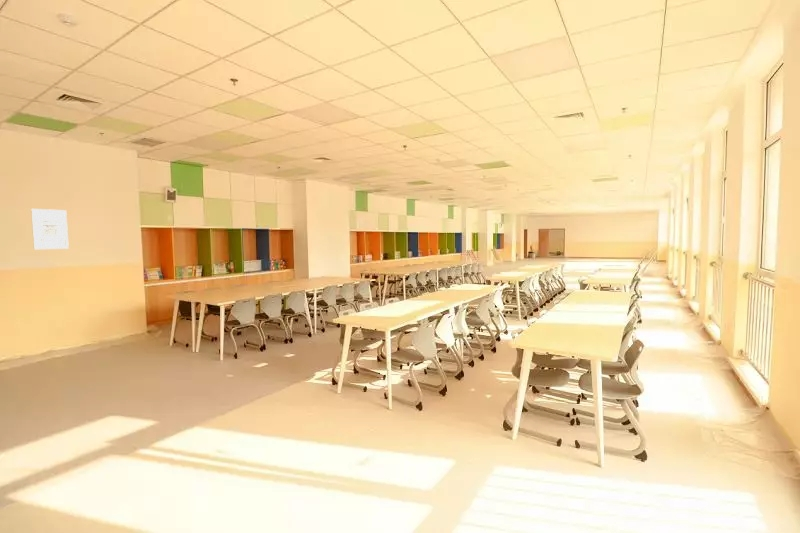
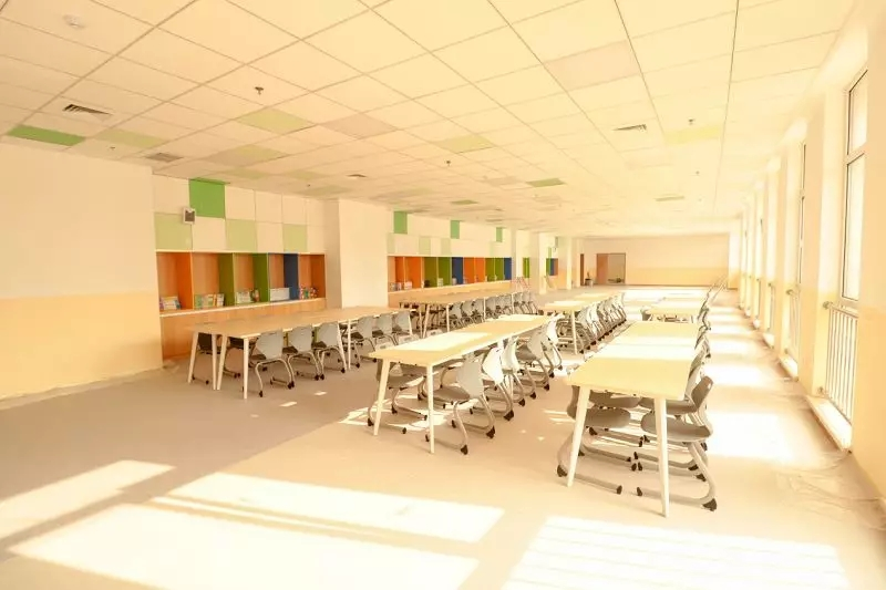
- wall art [30,208,70,250]
